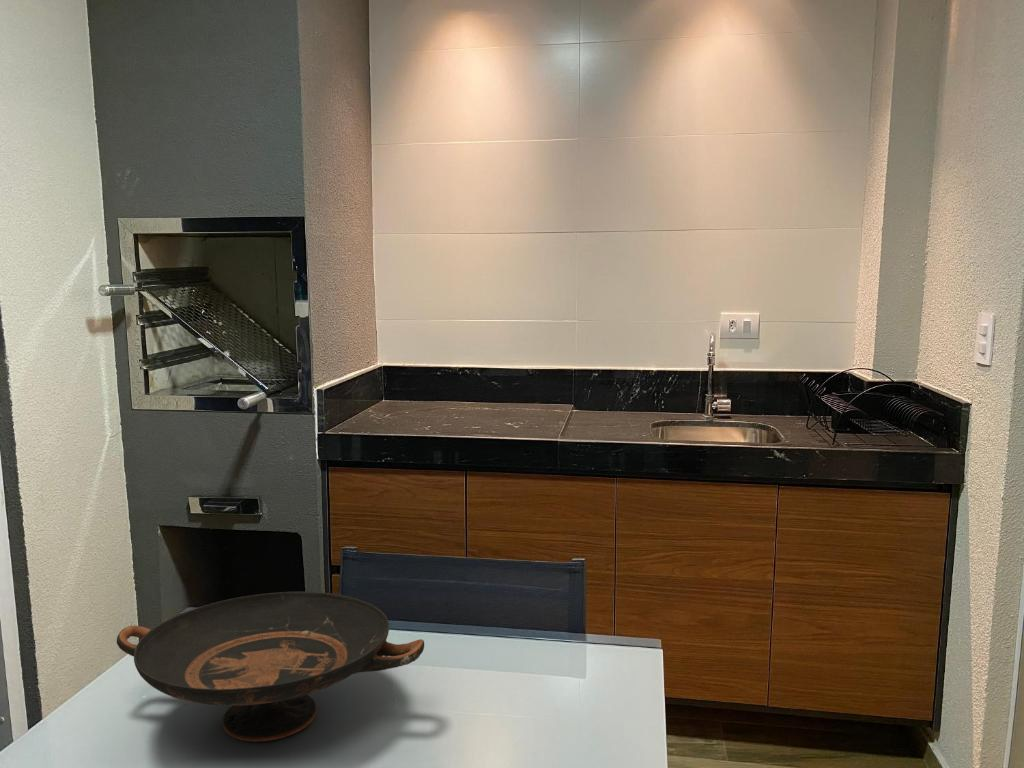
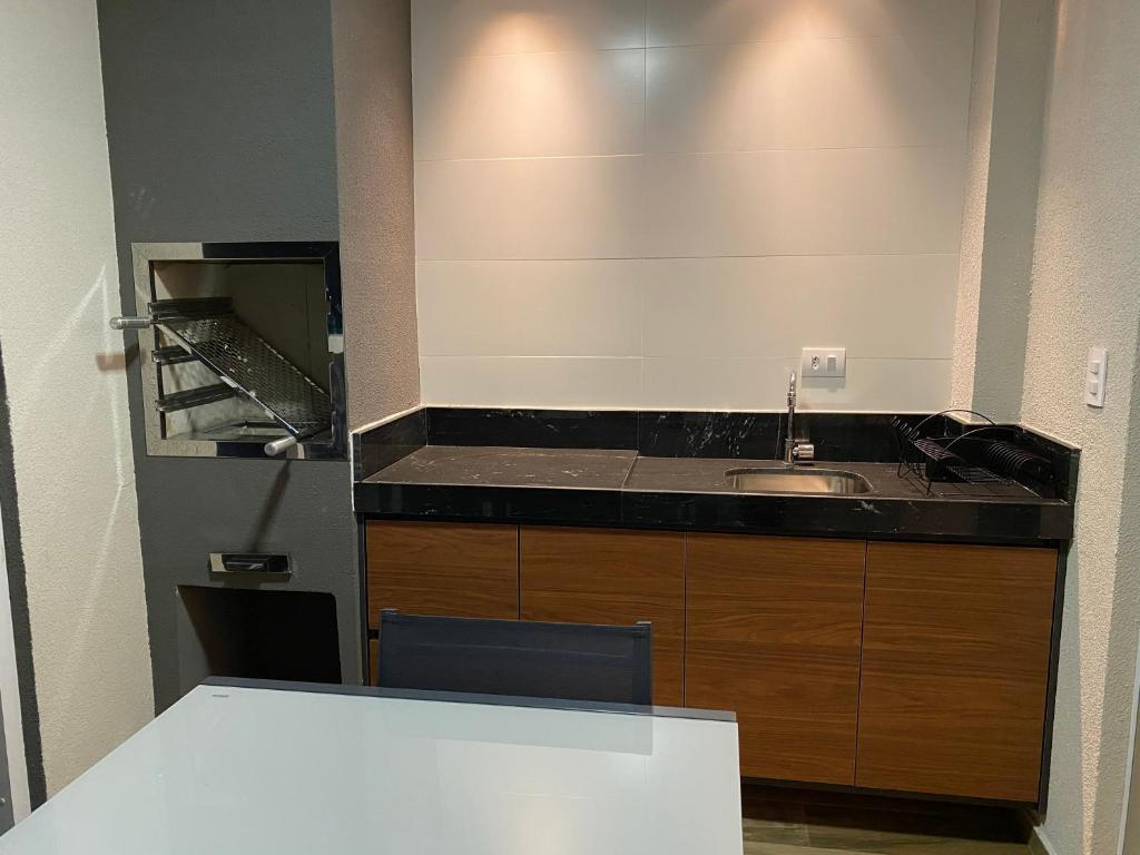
- decorative bowl [116,591,425,743]
